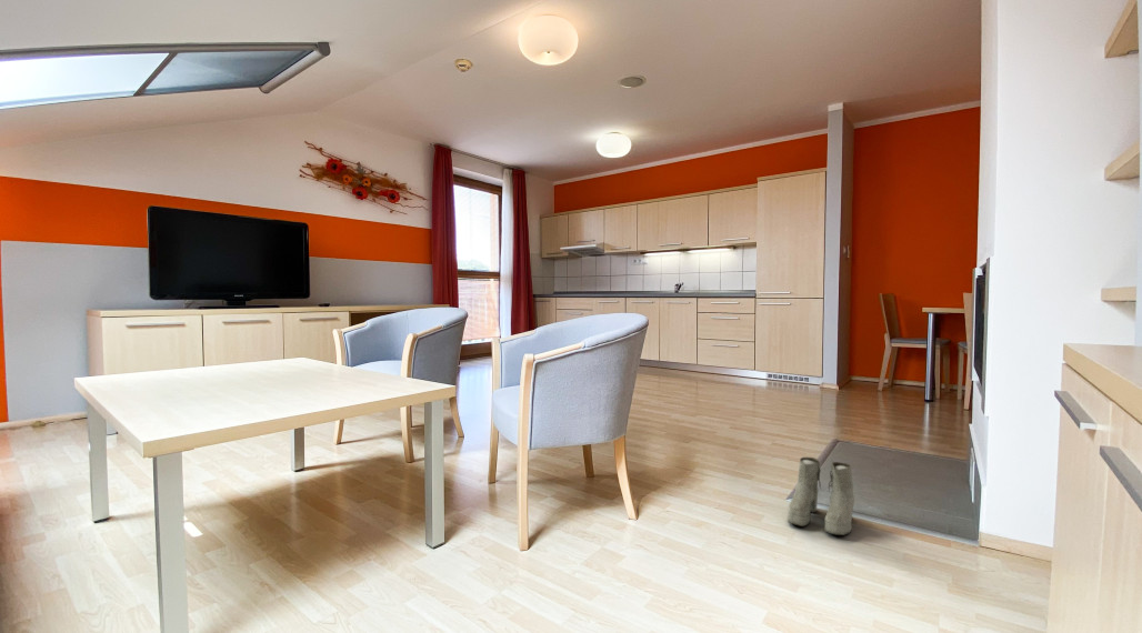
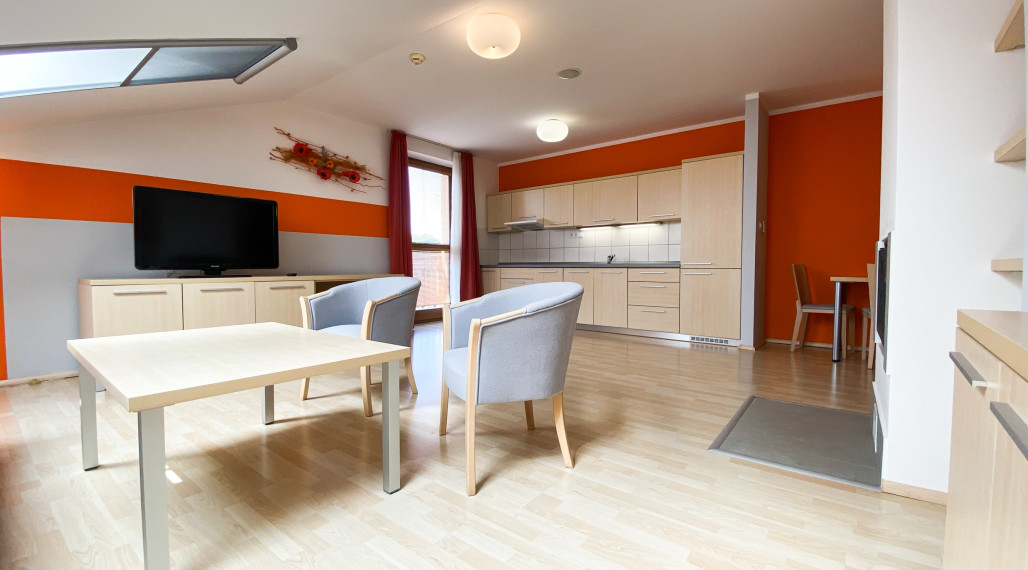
- boots [787,456,855,536]
